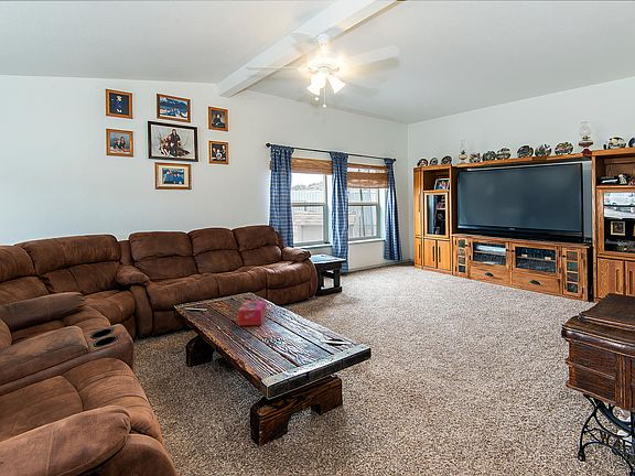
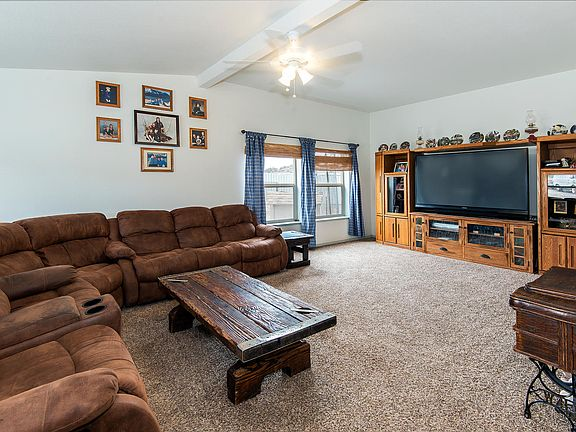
- tissue box [237,300,267,326]
